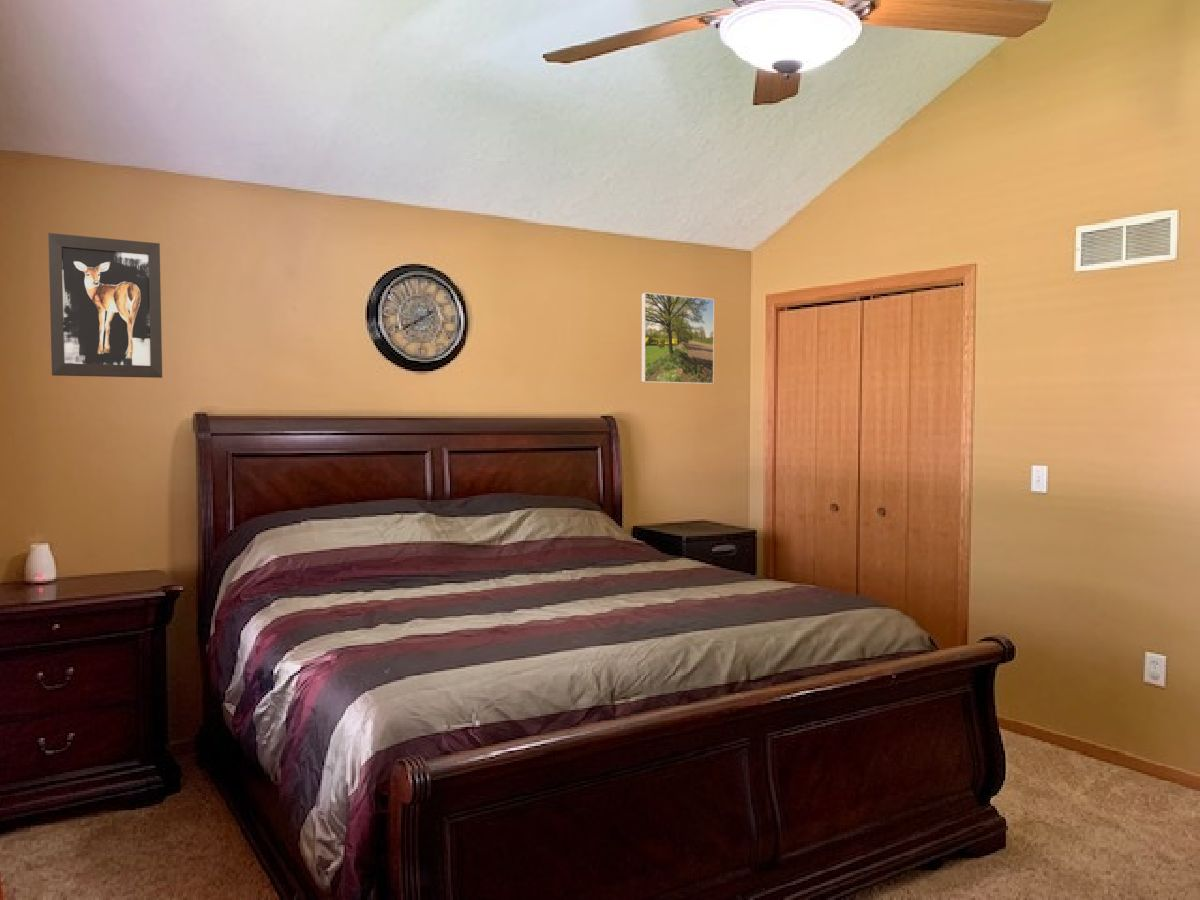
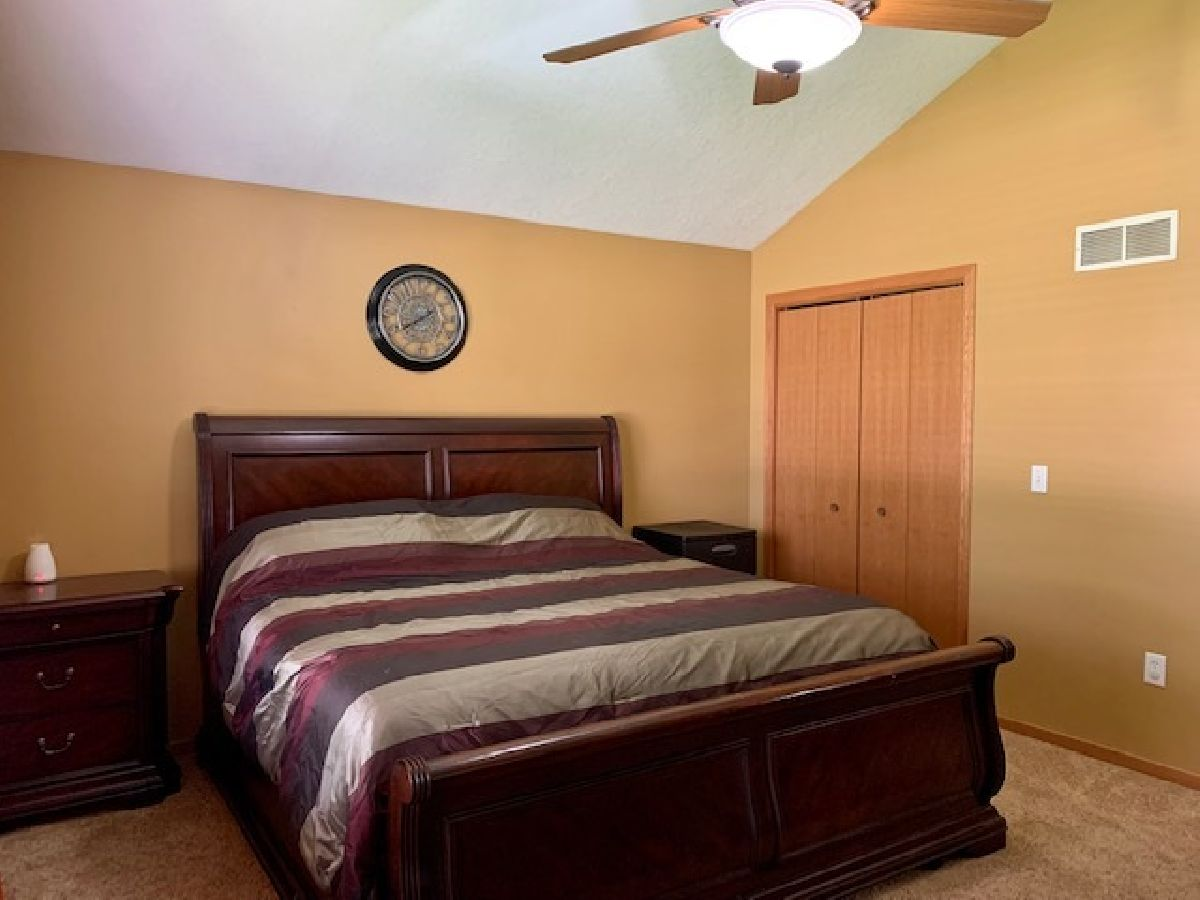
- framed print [640,292,715,385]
- wall art [47,232,163,379]
